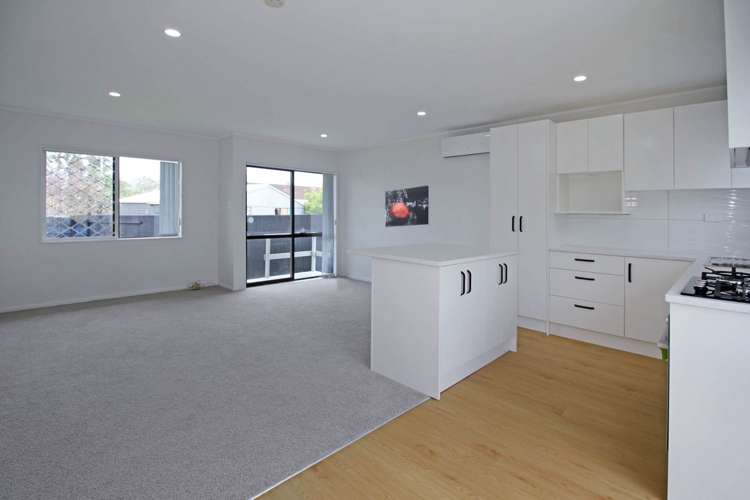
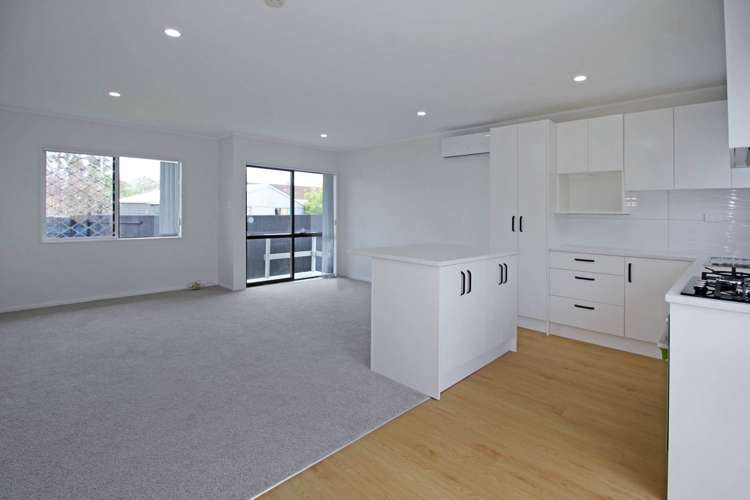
- wall art [384,185,430,228]
